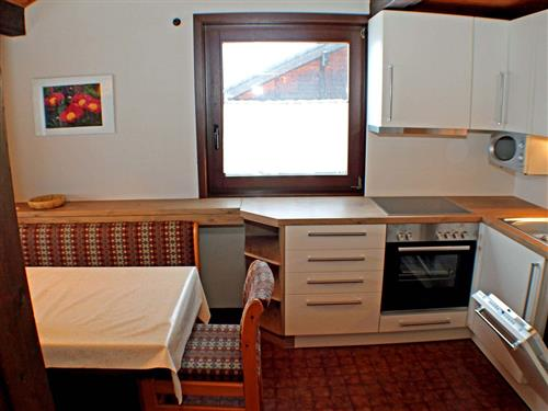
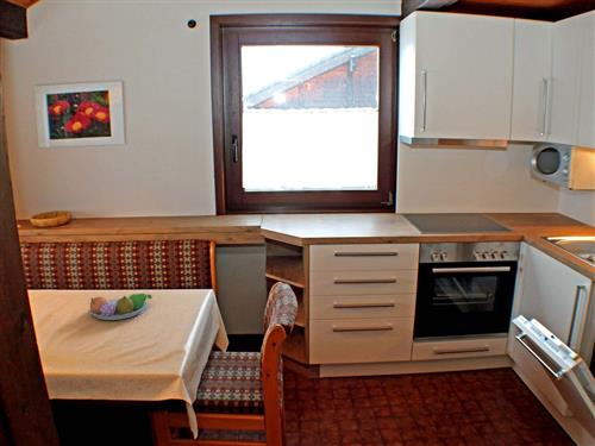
+ fruit bowl [87,293,152,321]
